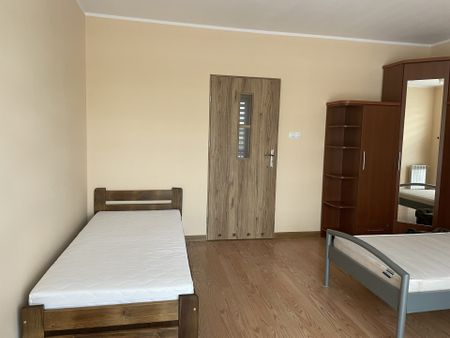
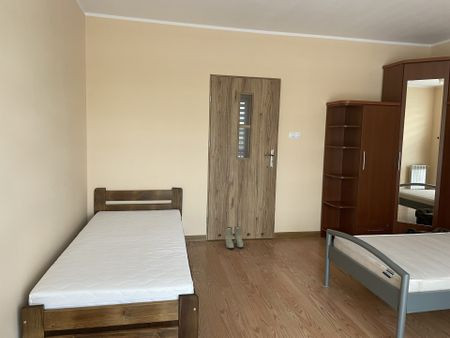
+ boots [224,226,244,249]
